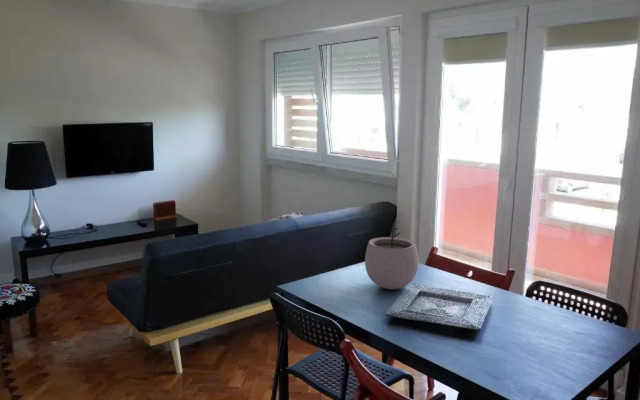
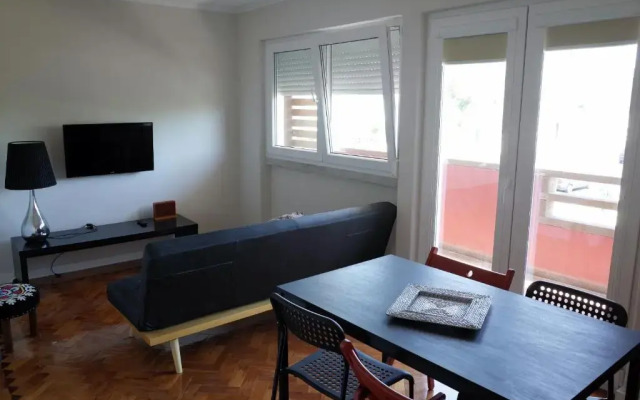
- plant pot [364,222,420,290]
